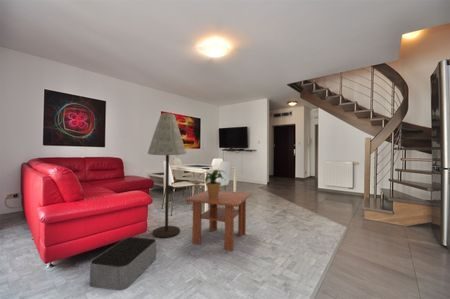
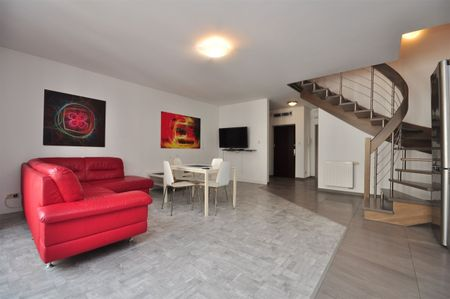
- floor lamp [147,112,187,239]
- potted plant [197,169,228,198]
- storage bin [89,236,157,291]
- coffee table [185,190,253,252]
